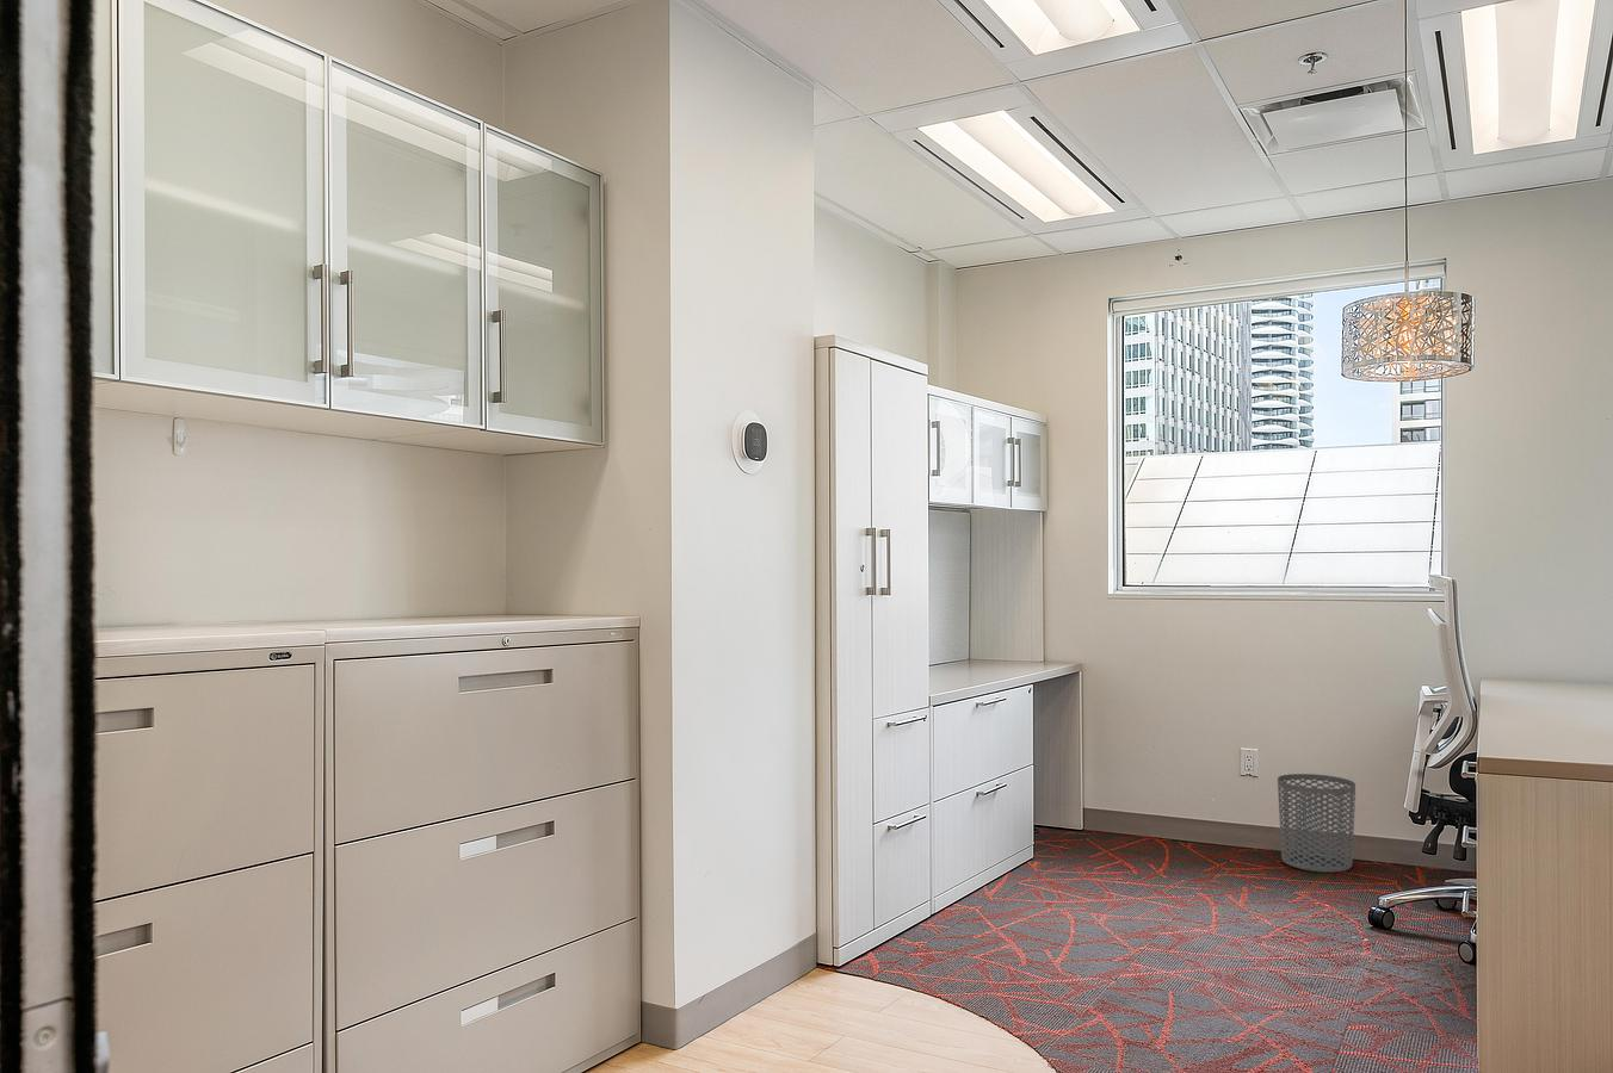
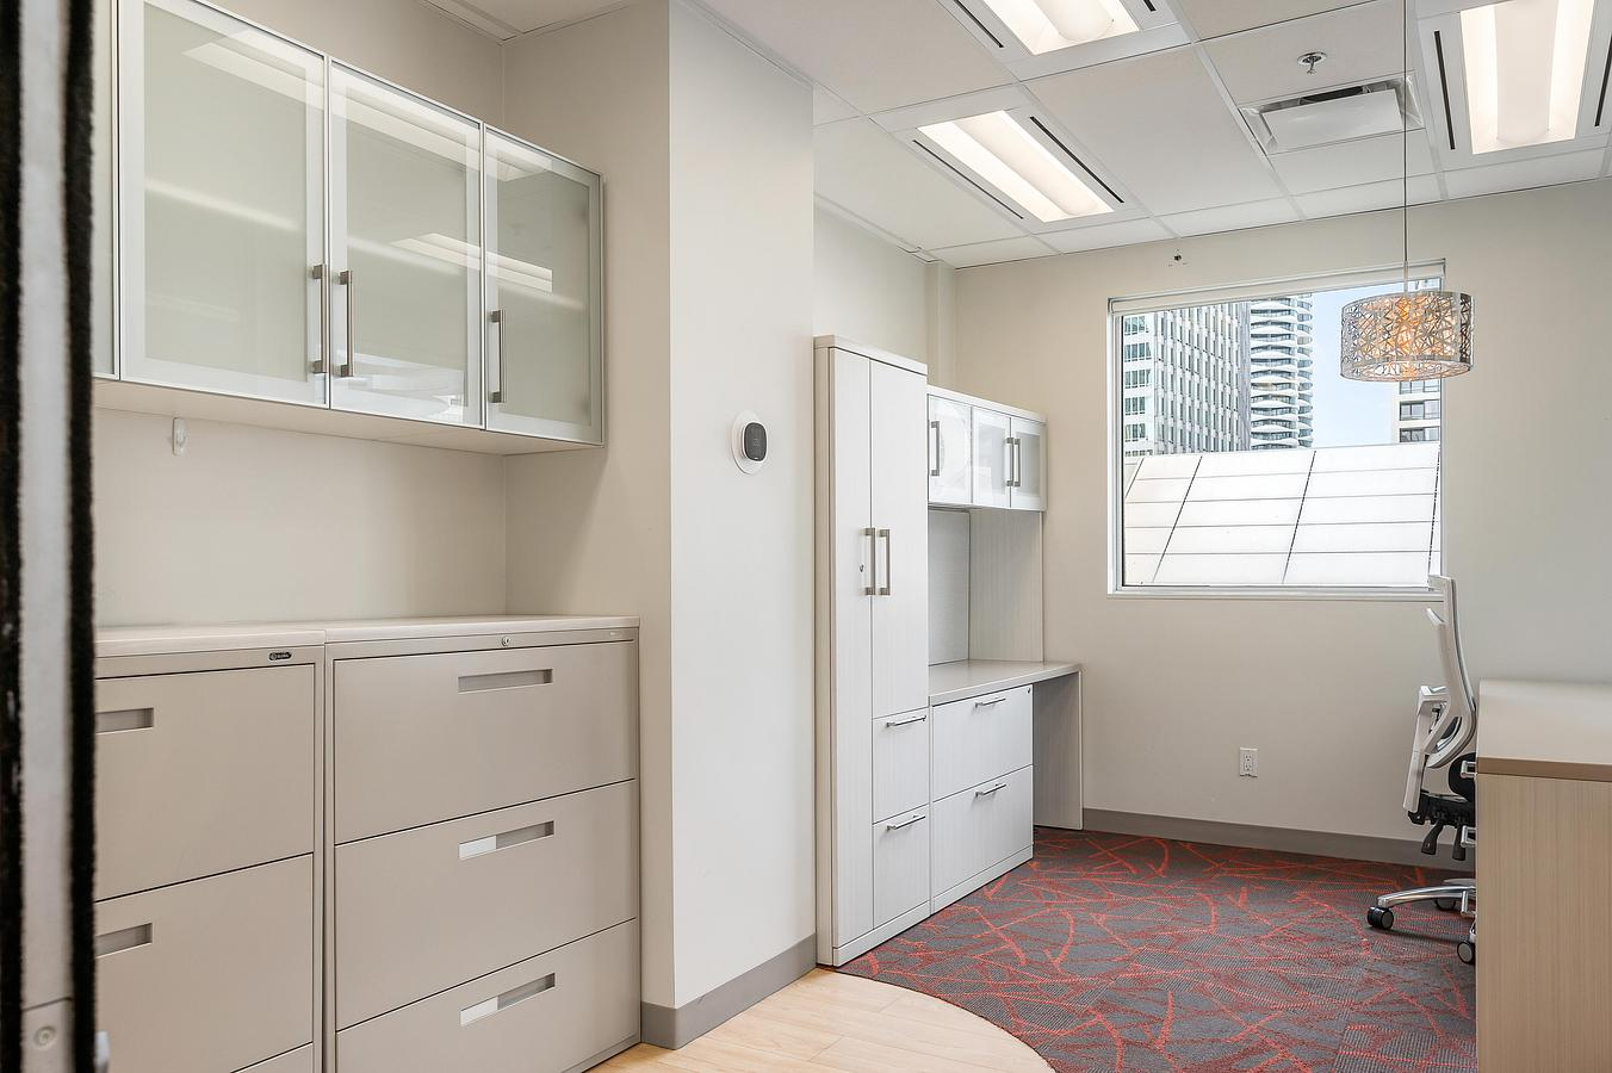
- waste bin [1276,772,1357,874]
